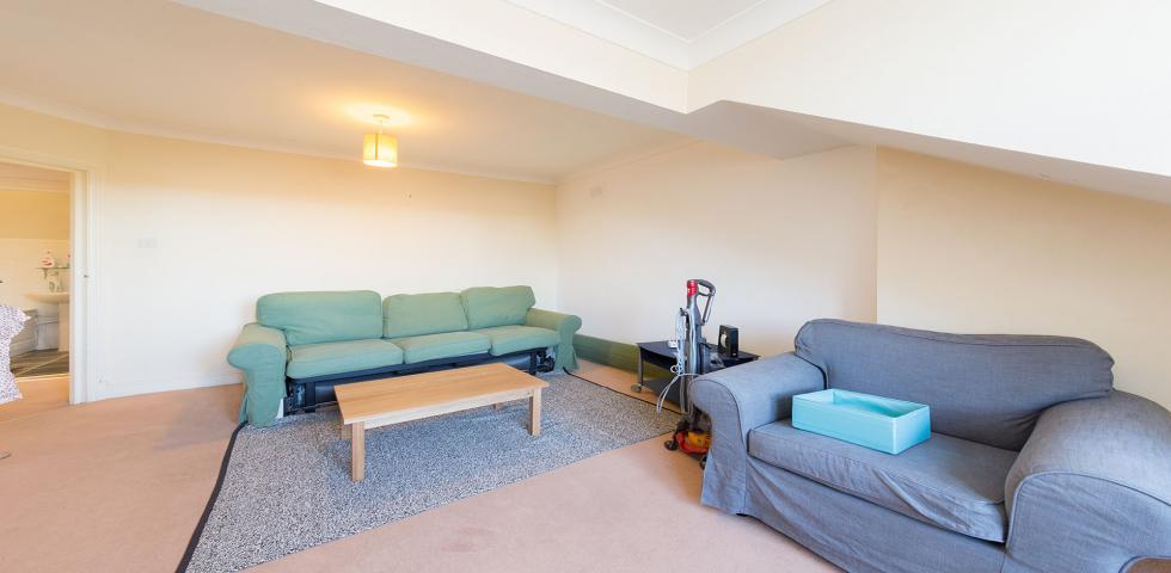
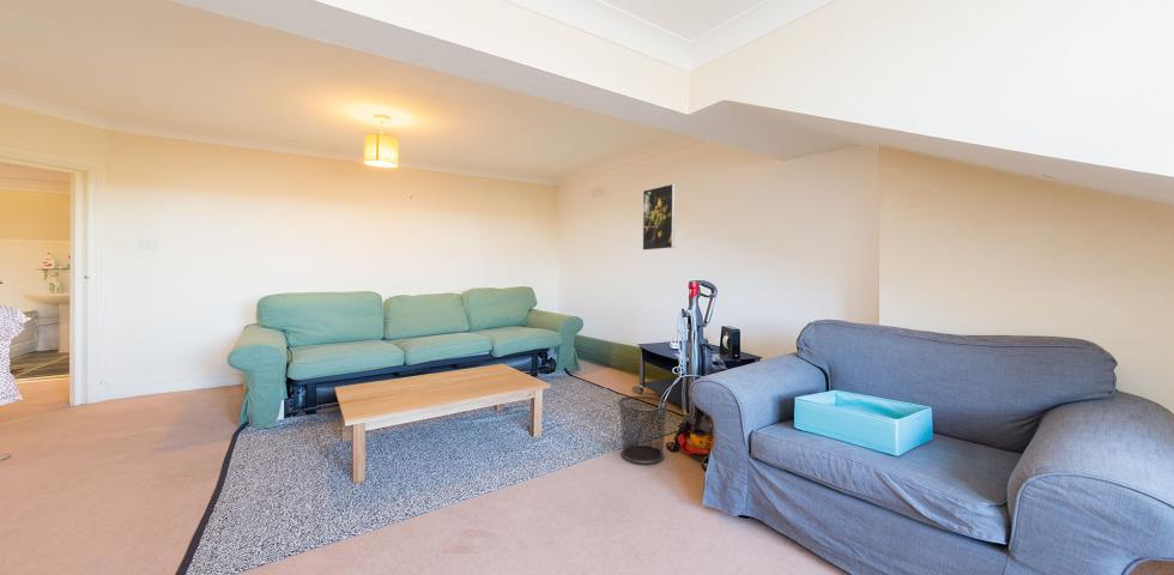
+ waste bin [617,395,670,465]
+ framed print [642,183,676,252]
